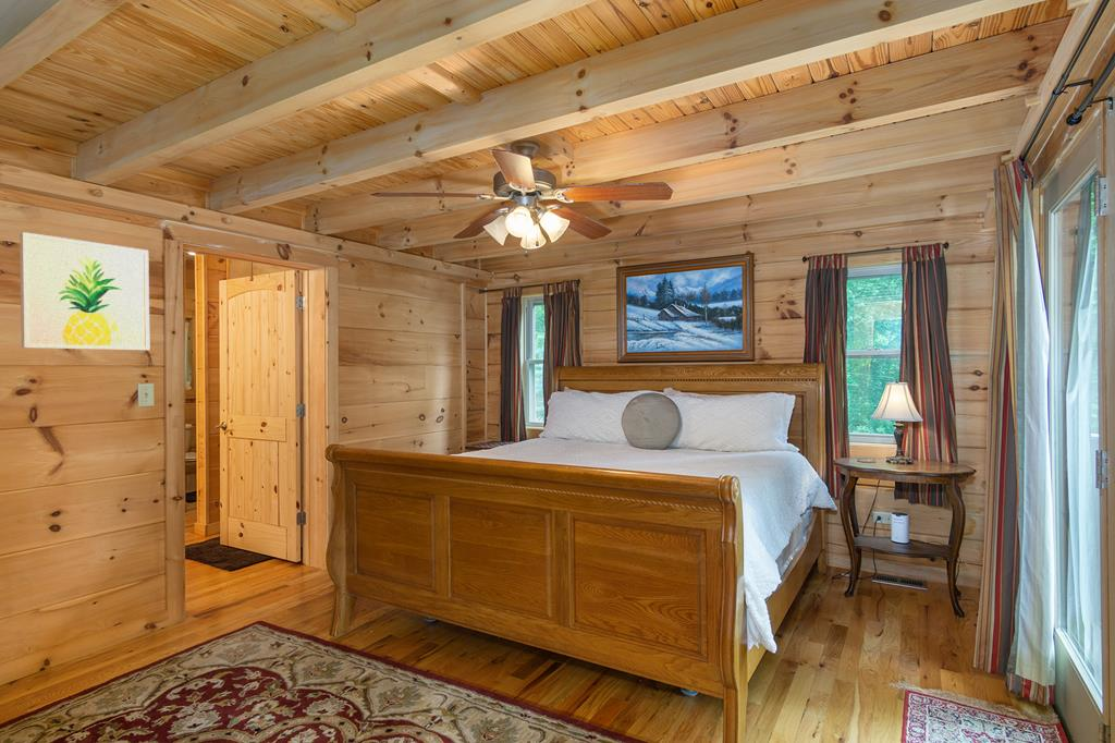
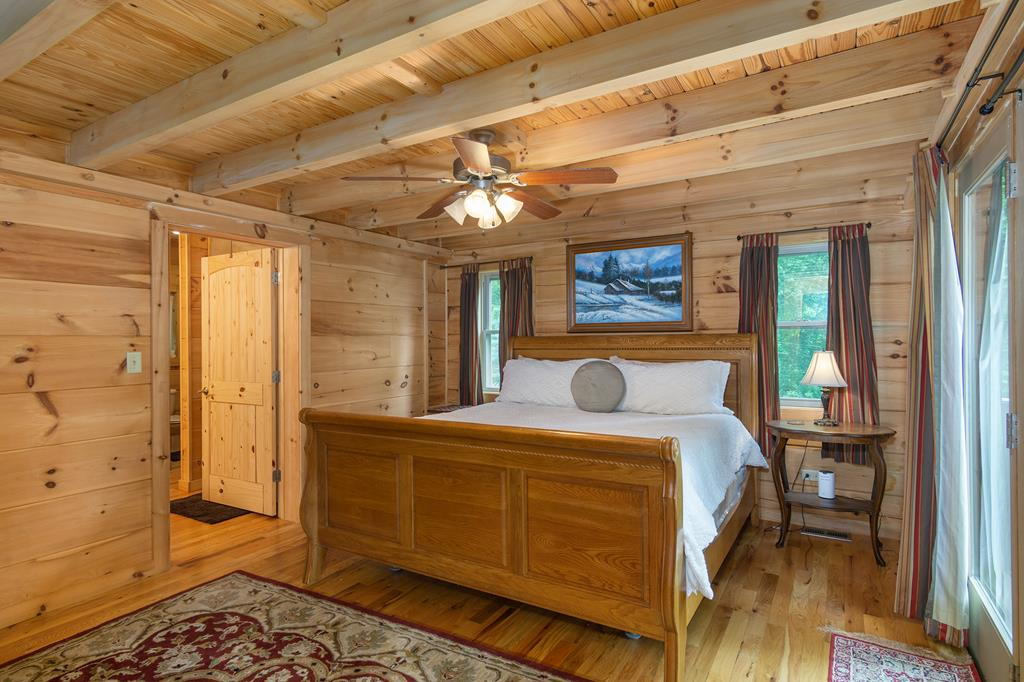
- wall art [19,231,151,351]
